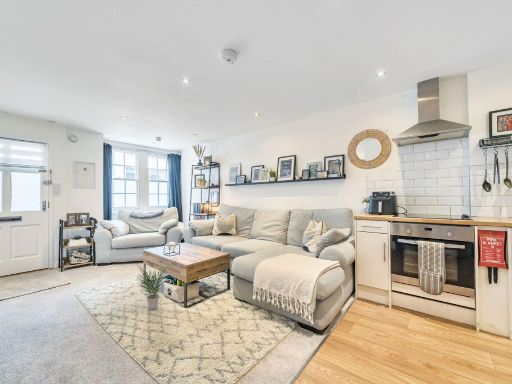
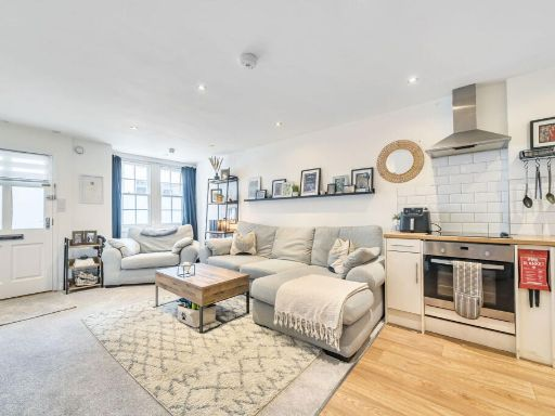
- potted plant [135,263,170,310]
